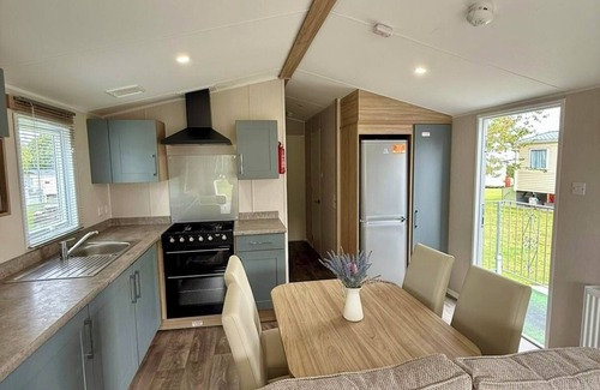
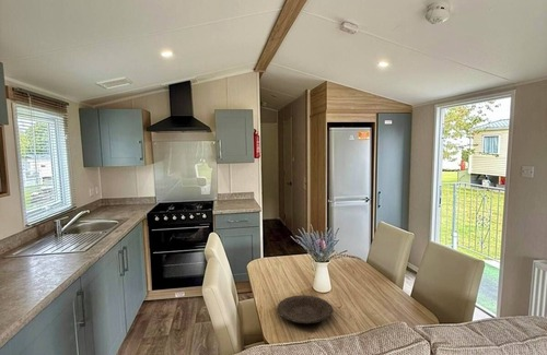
+ plate [276,294,334,324]
